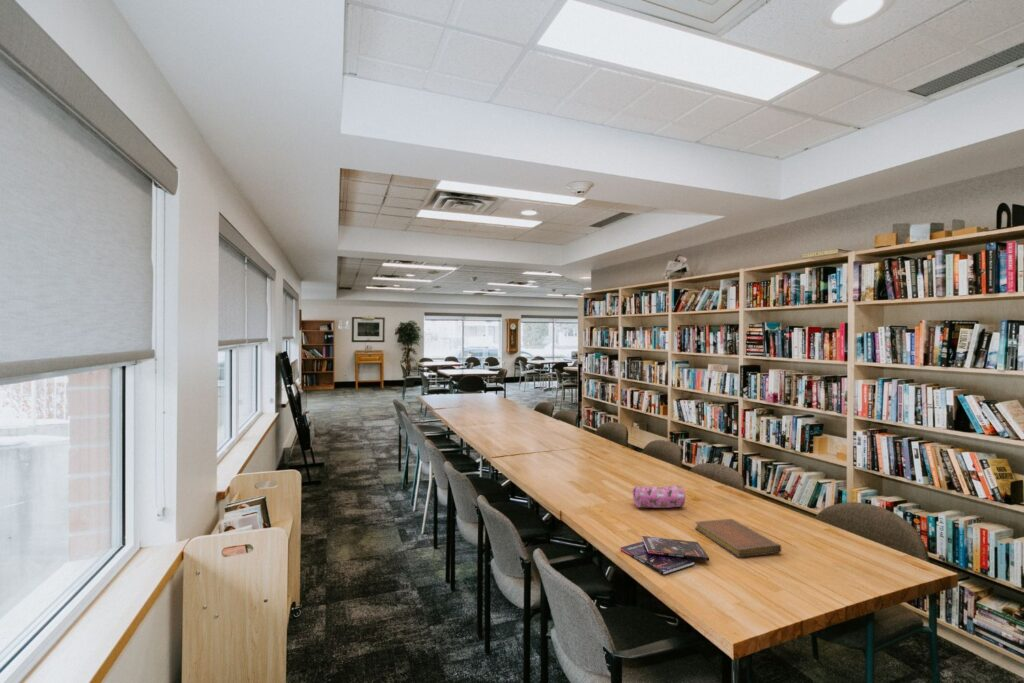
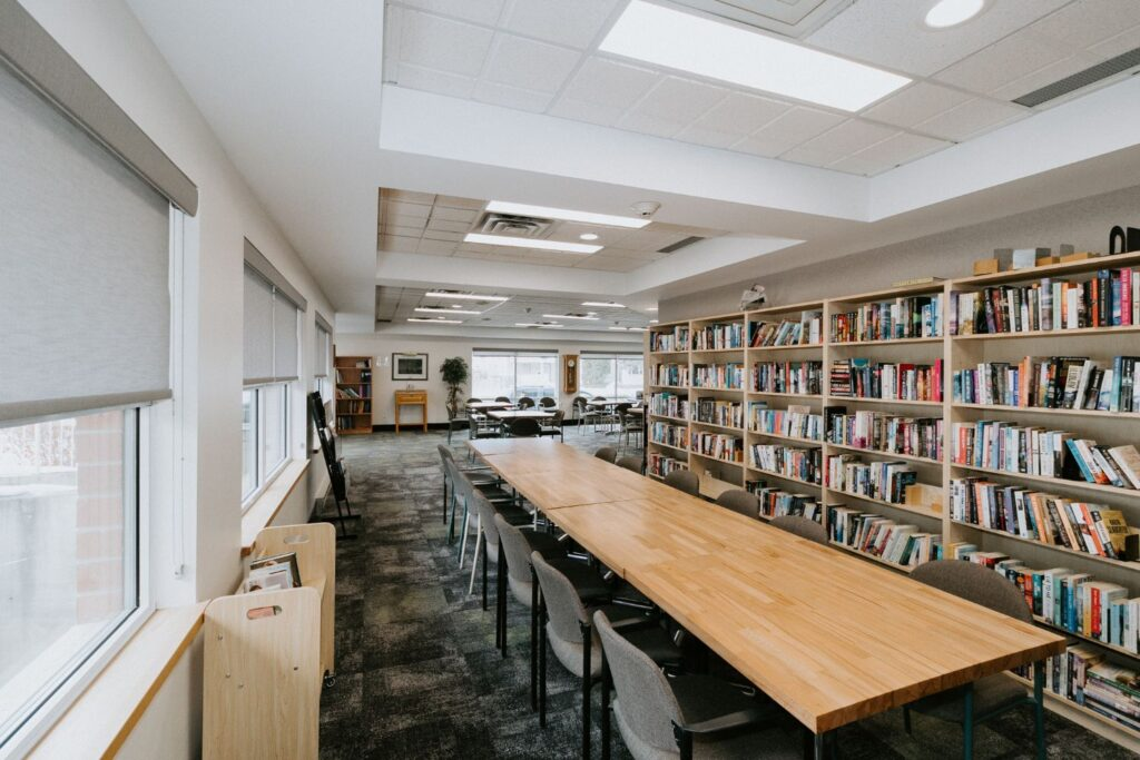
- booklet [620,535,710,576]
- notebook [694,518,782,558]
- pencil case [631,484,687,509]
